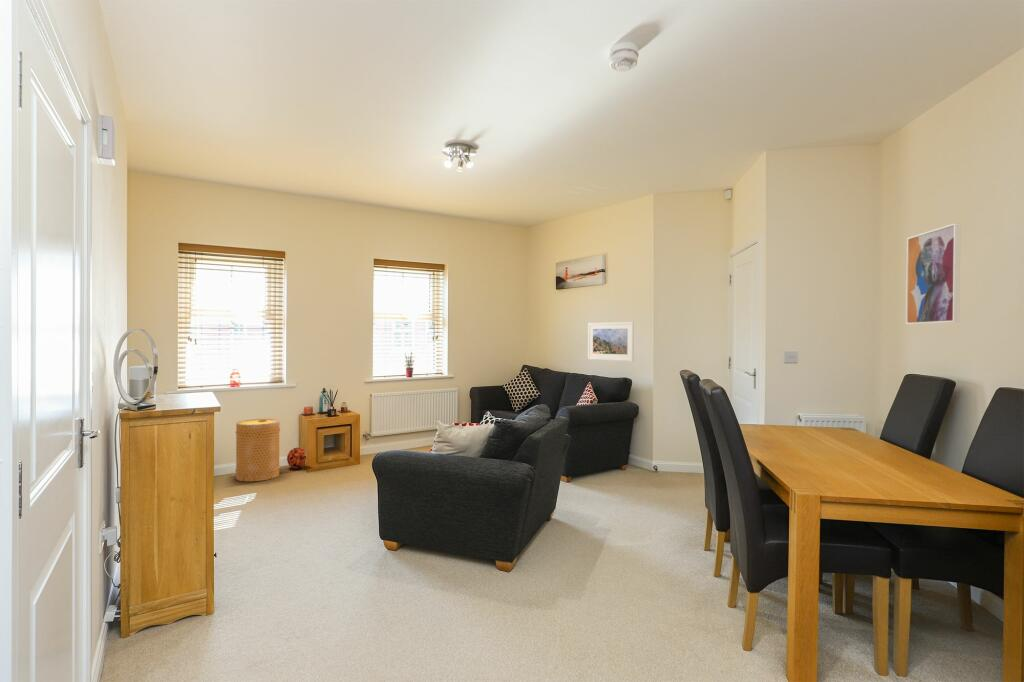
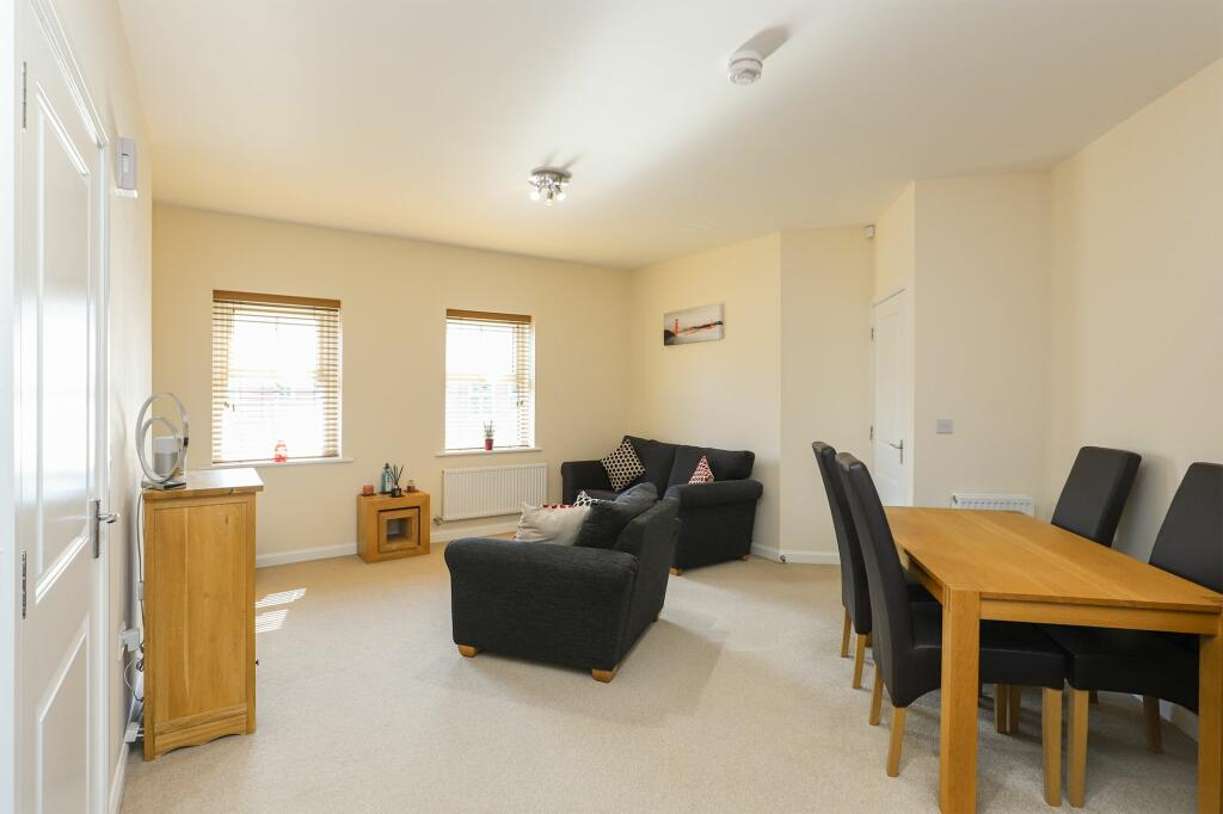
- basket [234,418,281,482]
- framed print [587,321,635,362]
- wall art [905,222,962,325]
- decorative ball [286,446,306,470]
